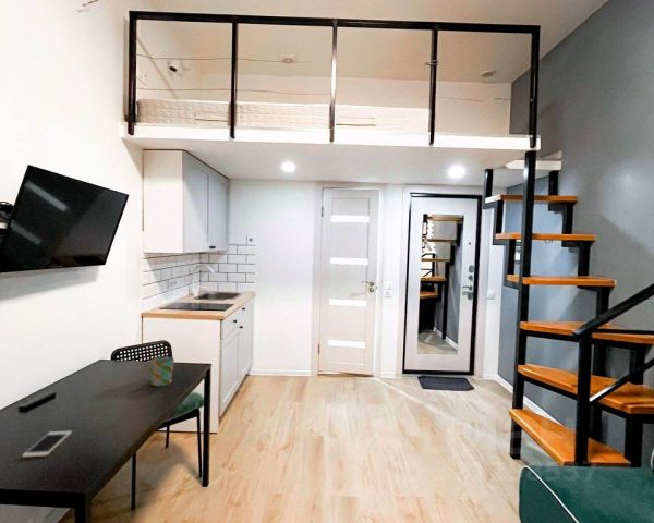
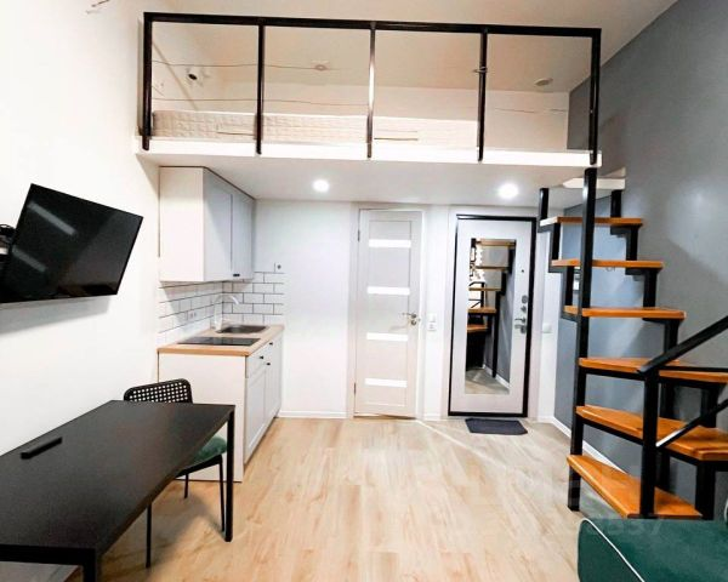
- mug [148,356,175,387]
- cell phone [21,430,73,458]
